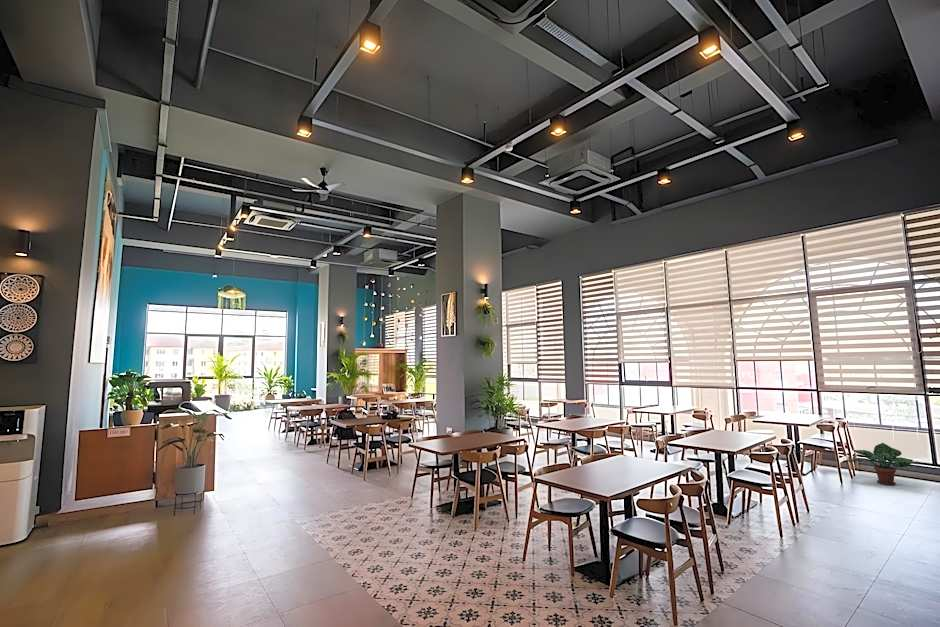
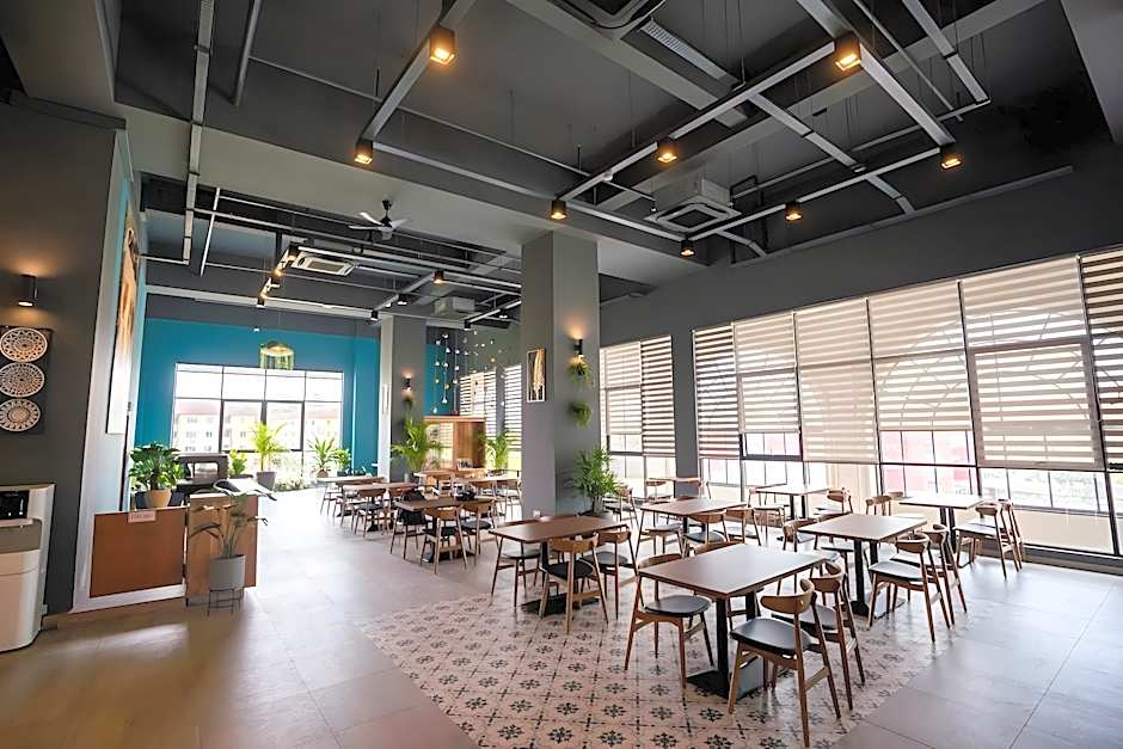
- potted plant [843,442,920,486]
